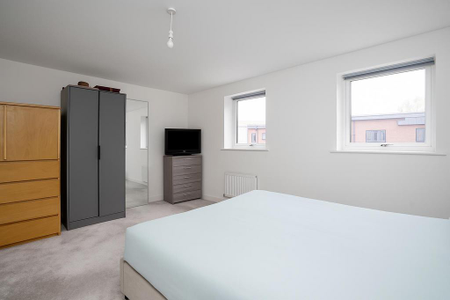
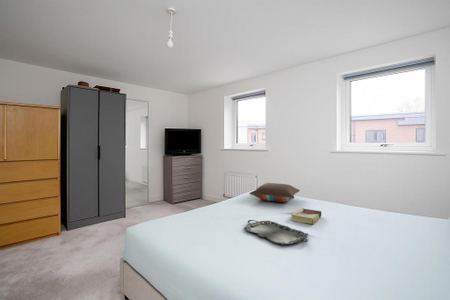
+ serving tray [243,219,309,246]
+ book [290,207,322,225]
+ pillow [248,182,301,203]
